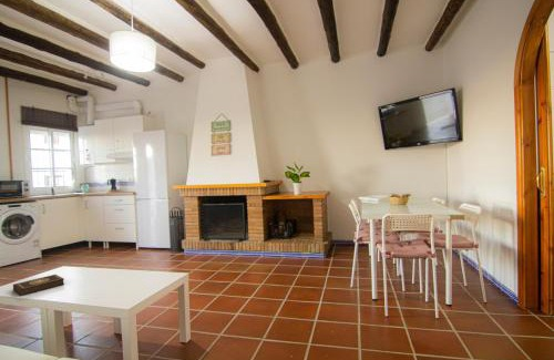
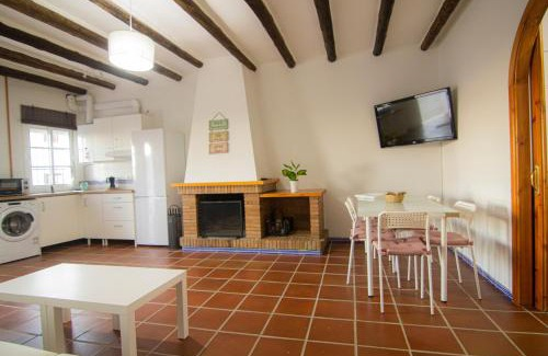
- book [12,274,65,297]
